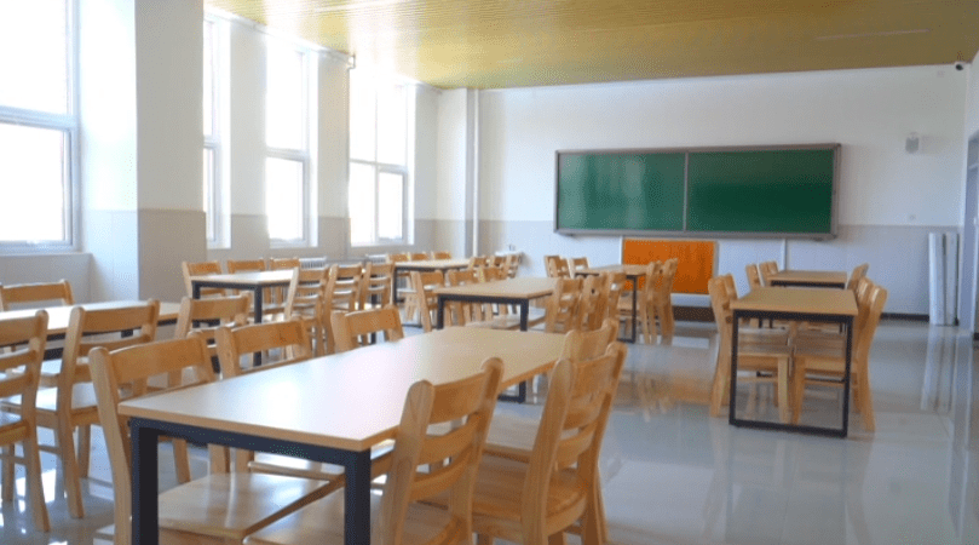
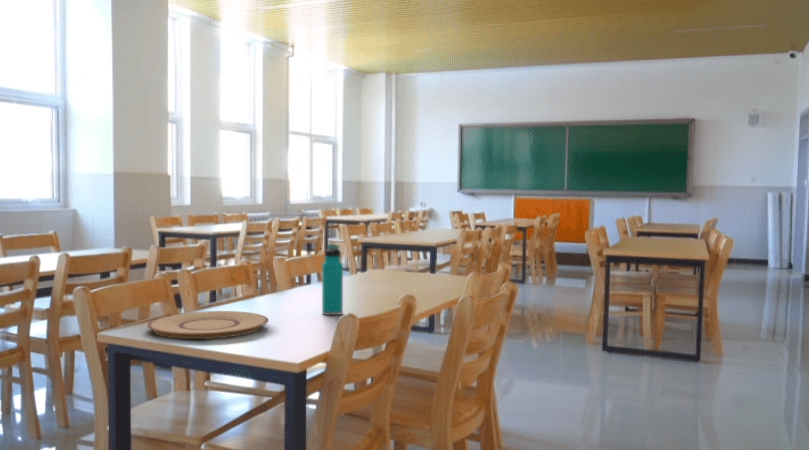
+ water bottle [321,243,344,316]
+ plate [146,310,270,340]
